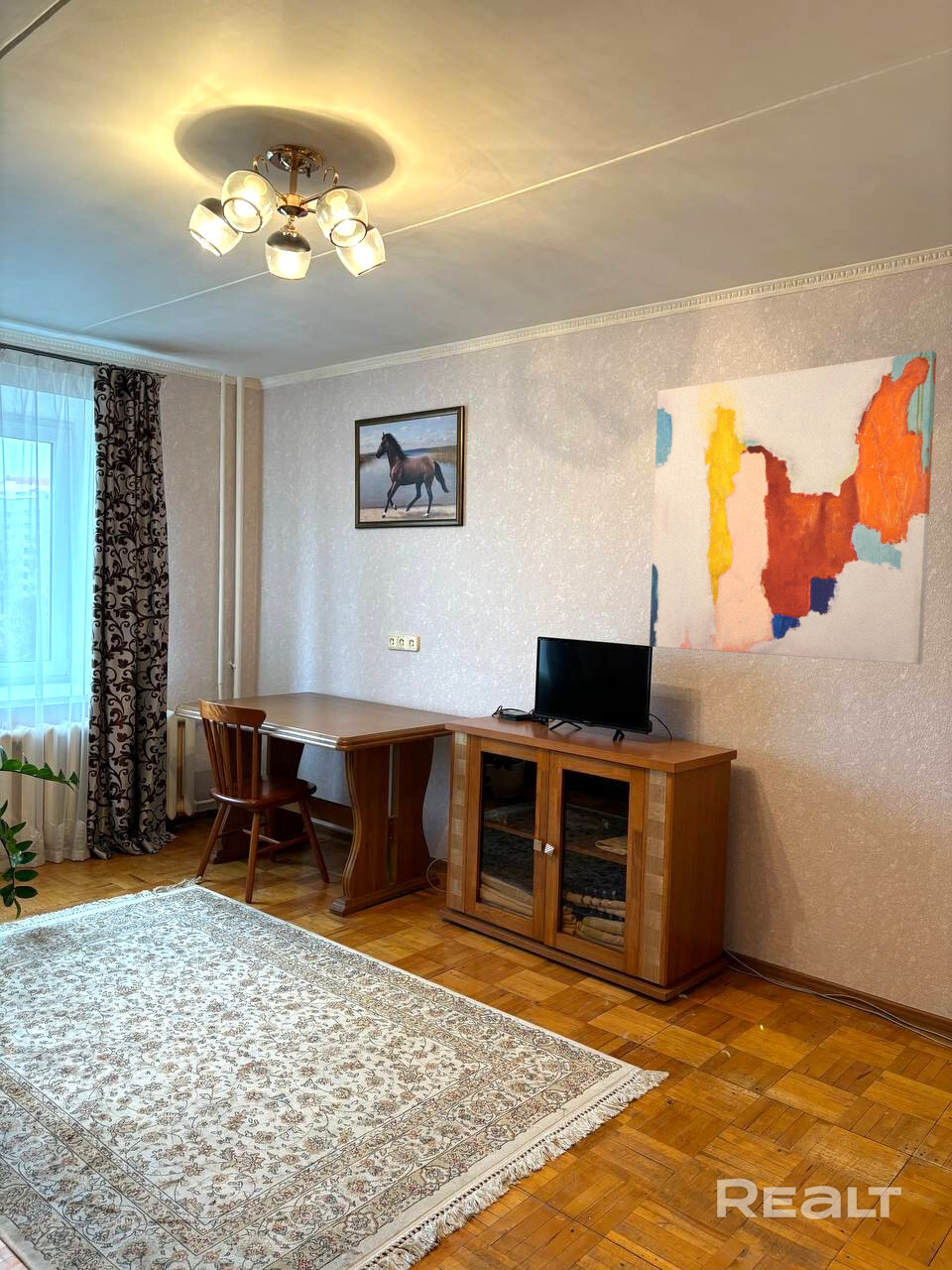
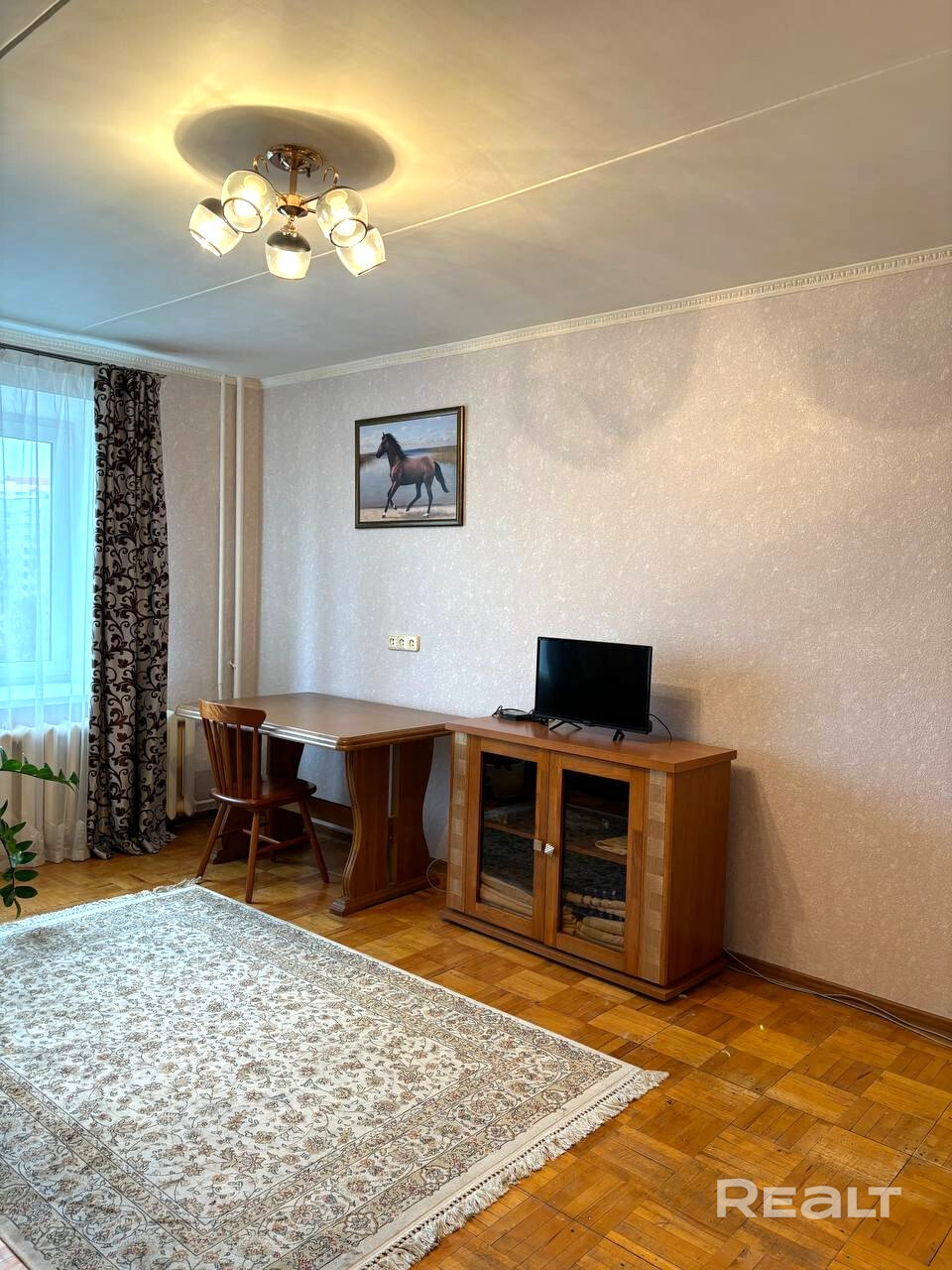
- wall art [649,349,937,665]
